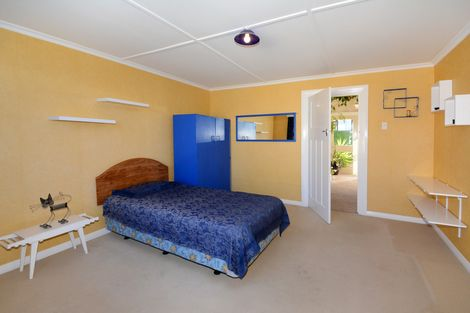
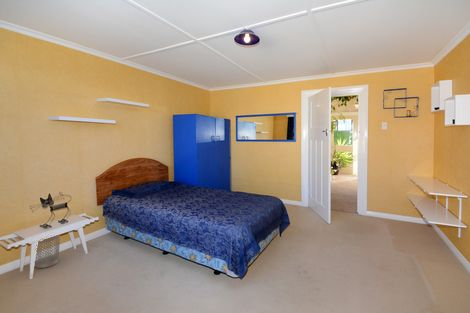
+ wastebasket [34,234,61,269]
